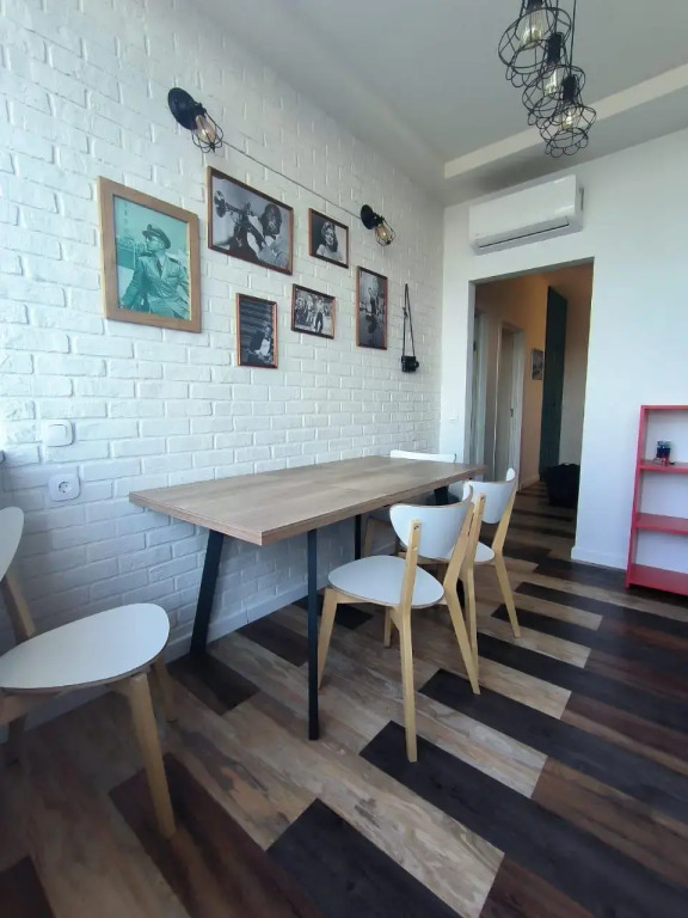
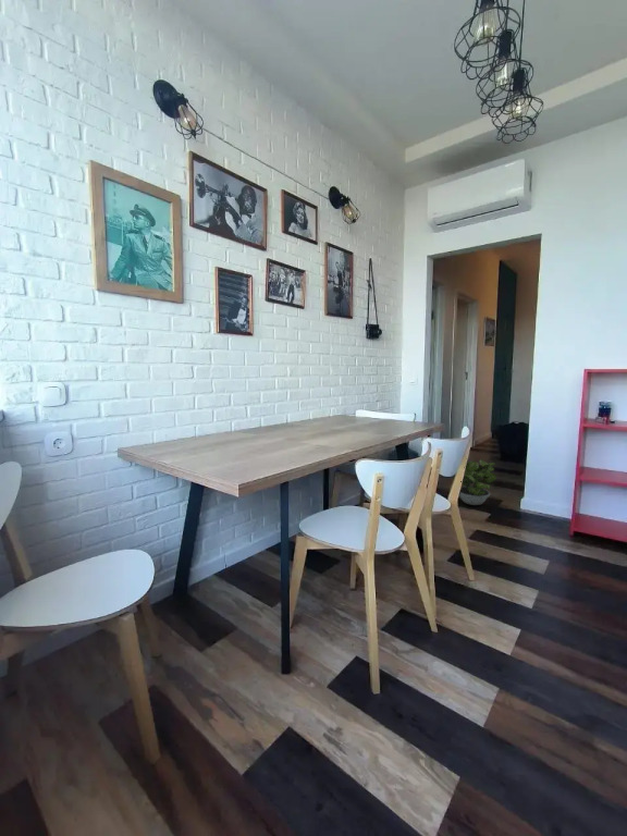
+ potted plant [458,458,497,506]
